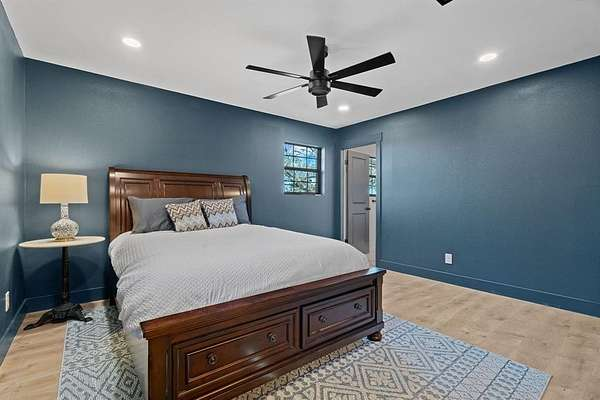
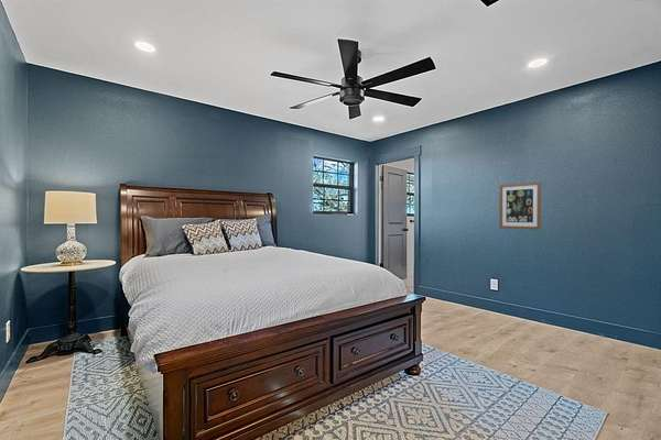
+ wall art [498,180,542,231]
